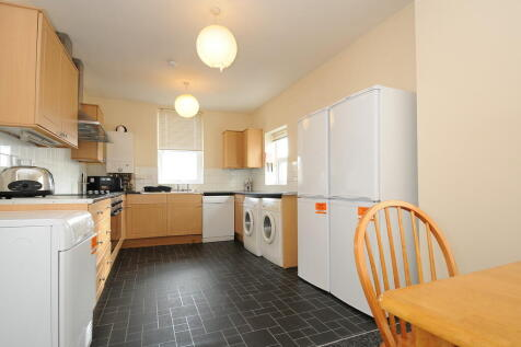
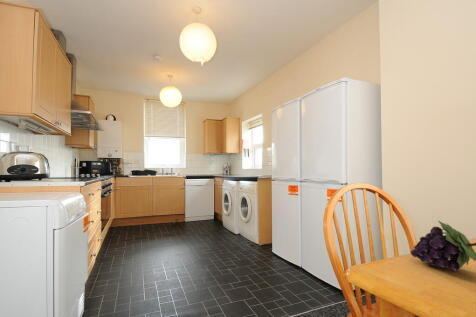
+ fruit [410,220,476,272]
